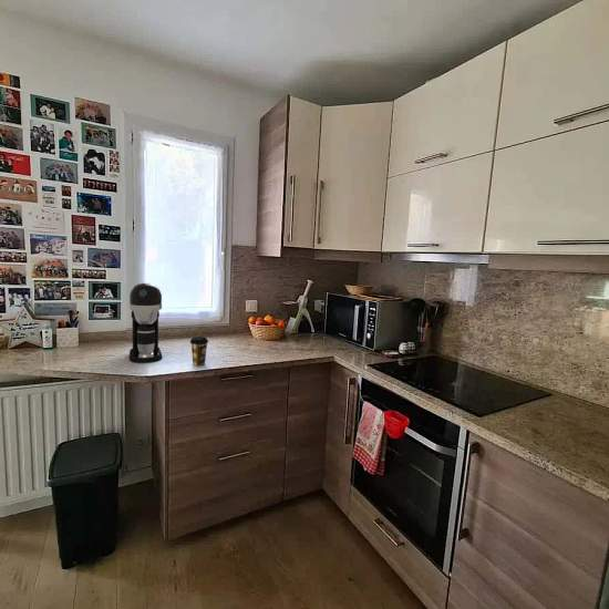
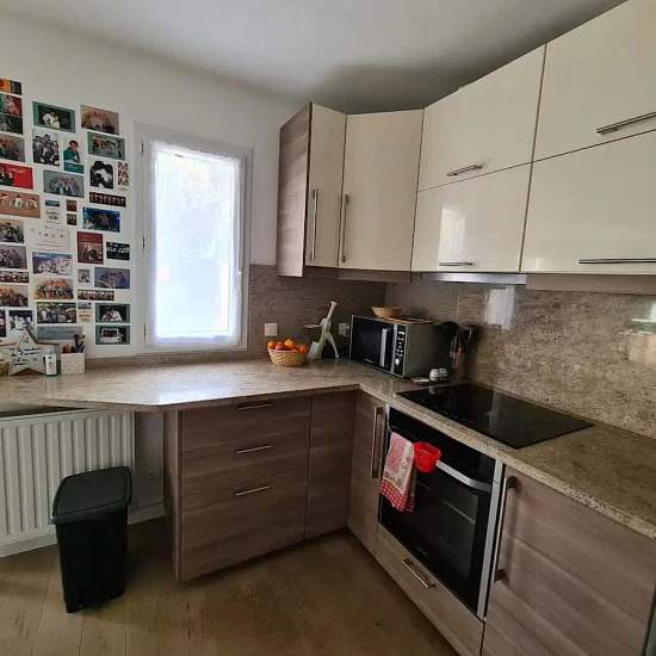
- coffee maker [128,282,163,364]
- coffee cup [189,336,209,368]
